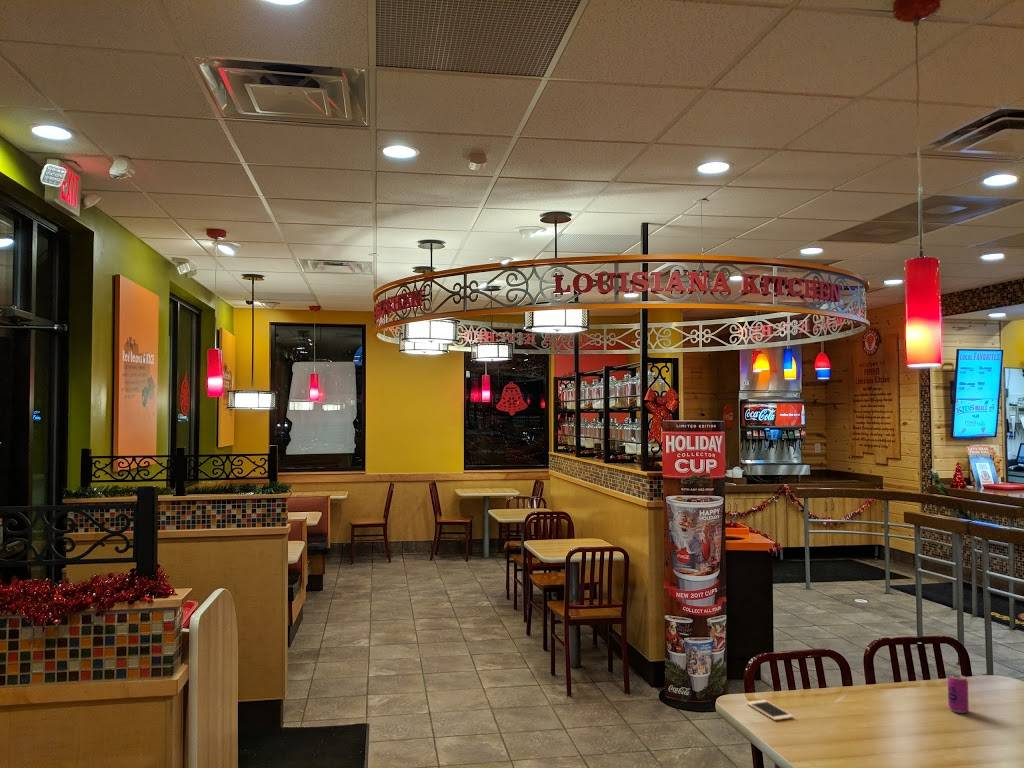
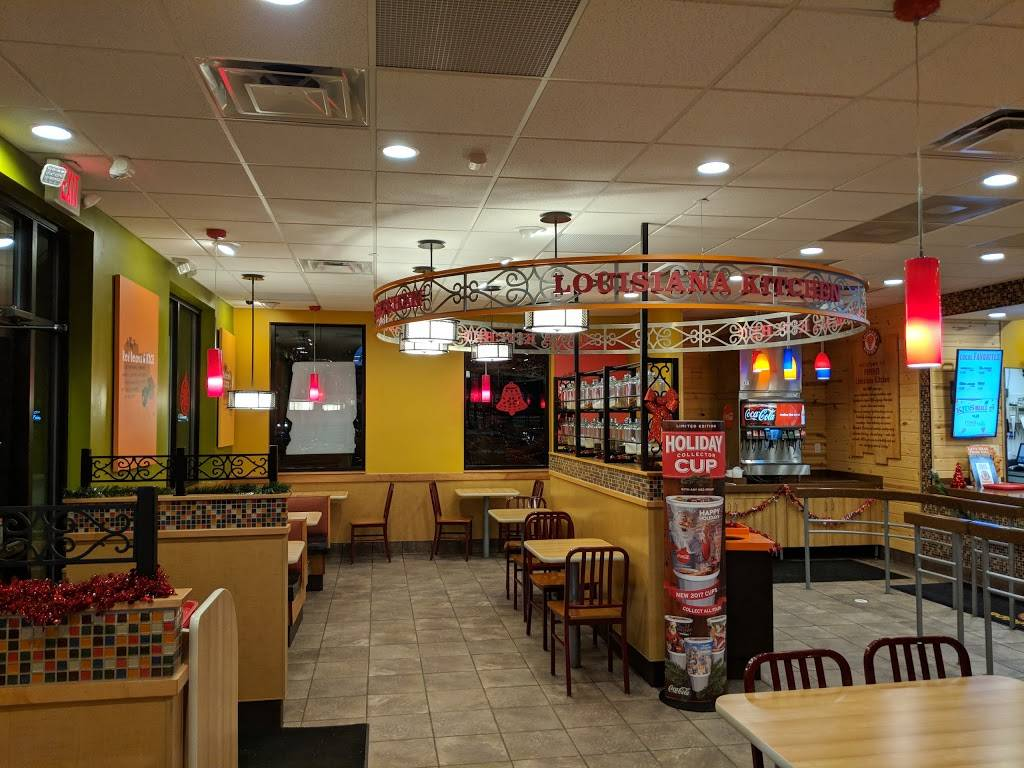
- cell phone [746,699,794,721]
- beverage can [947,673,970,714]
